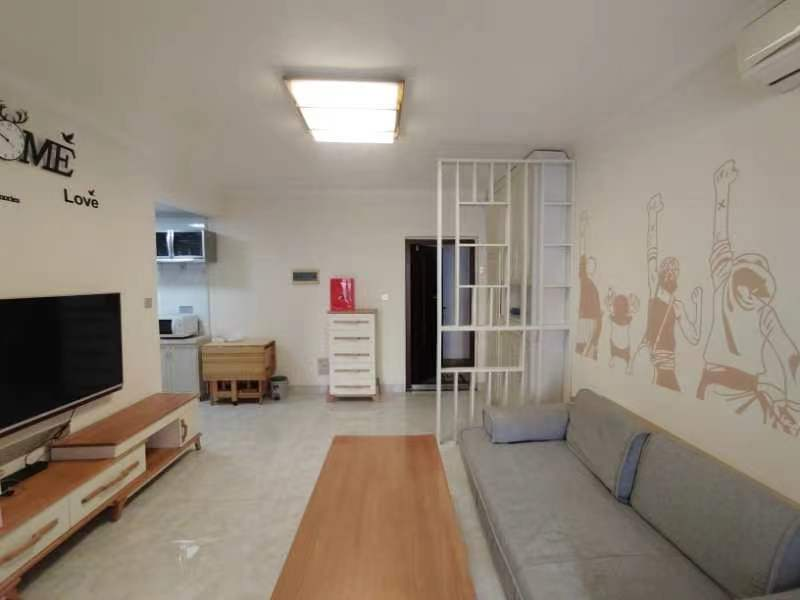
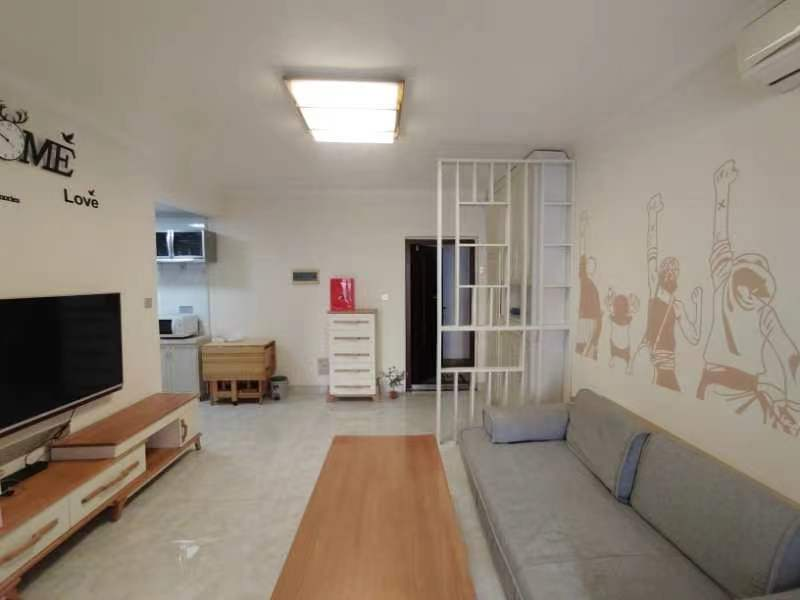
+ potted plant [377,365,409,400]
